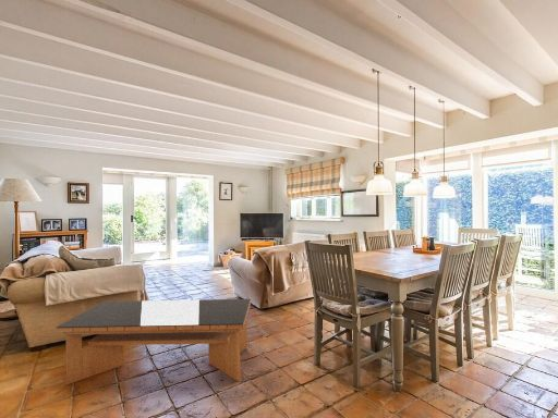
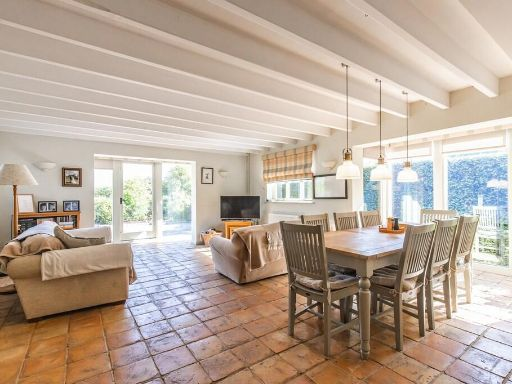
- coffee table [56,298,252,385]
